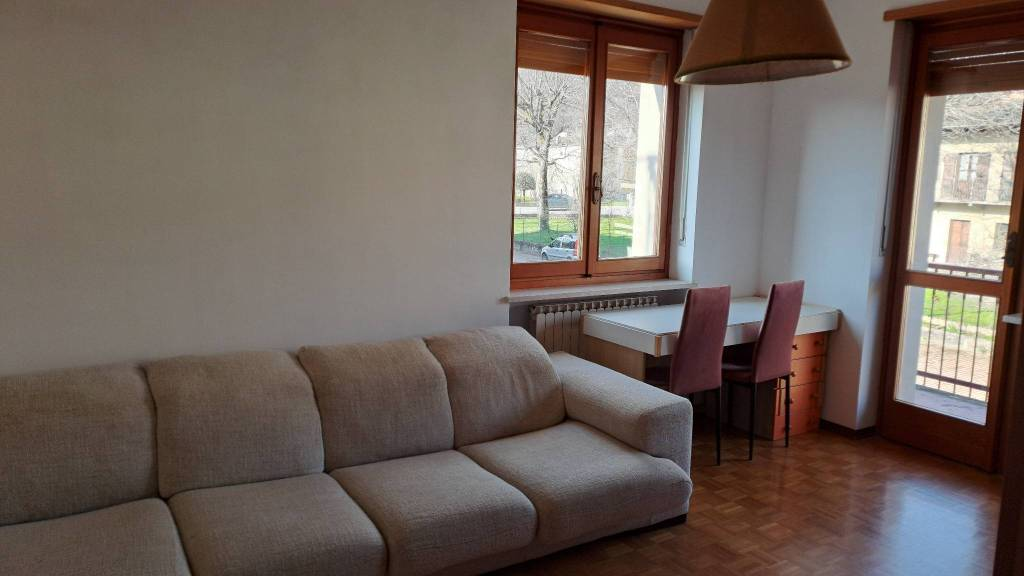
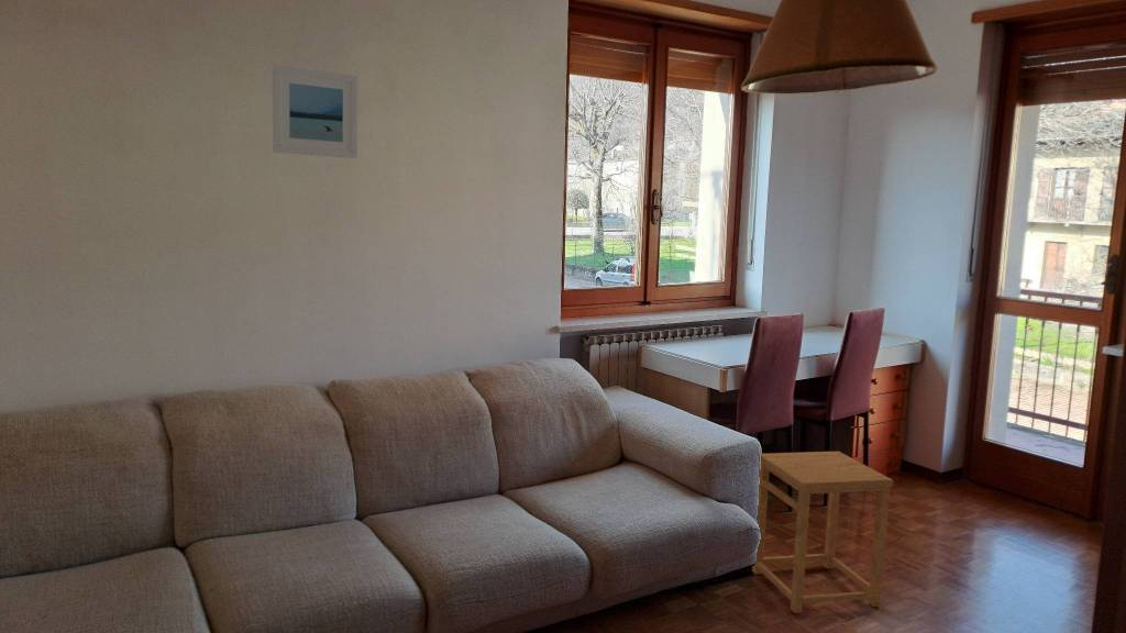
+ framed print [272,65,358,159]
+ side table [751,451,894,614]
